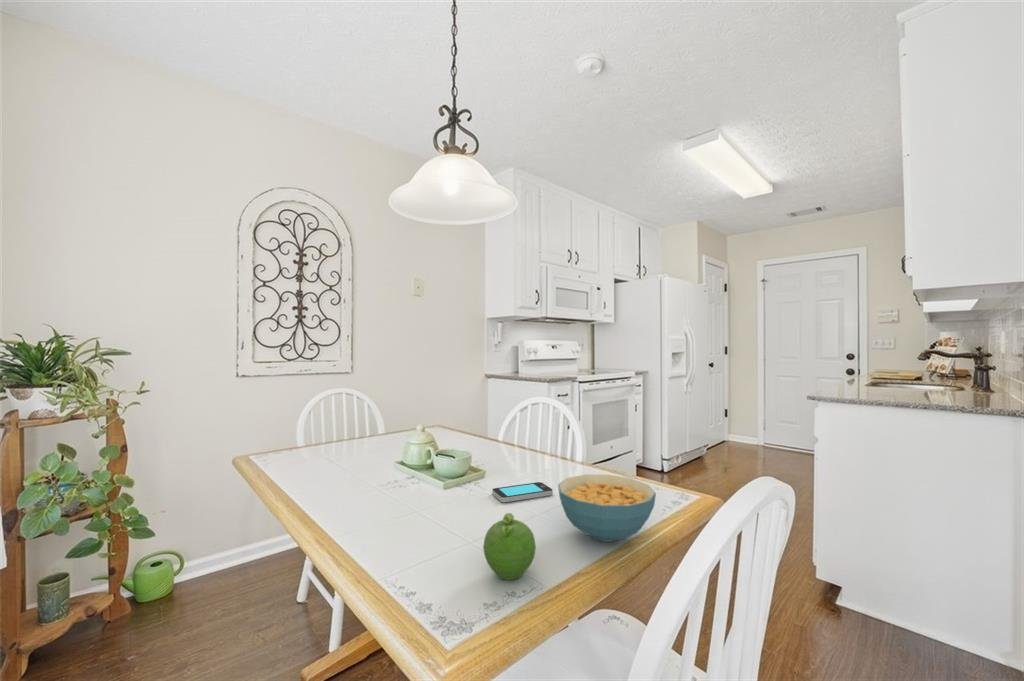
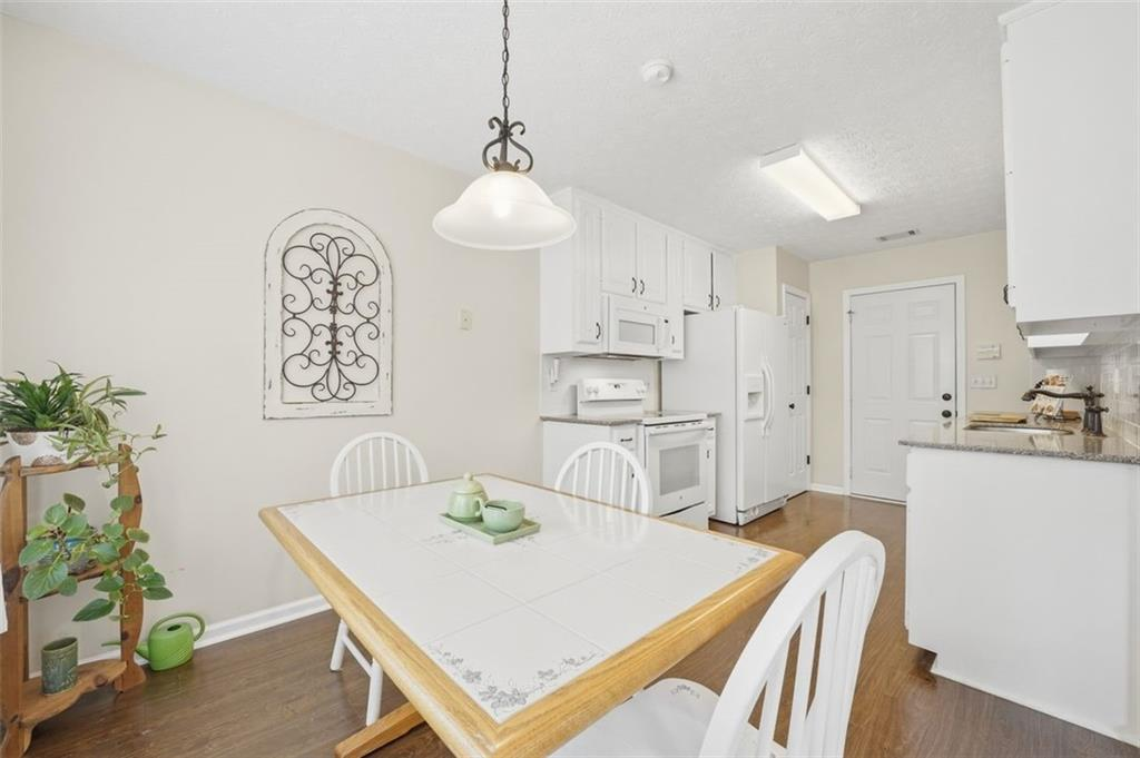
- fruit [482,512,537,581]
- smartphone [491,481,554,503]
- cereal bowl [557,474,657,543]
